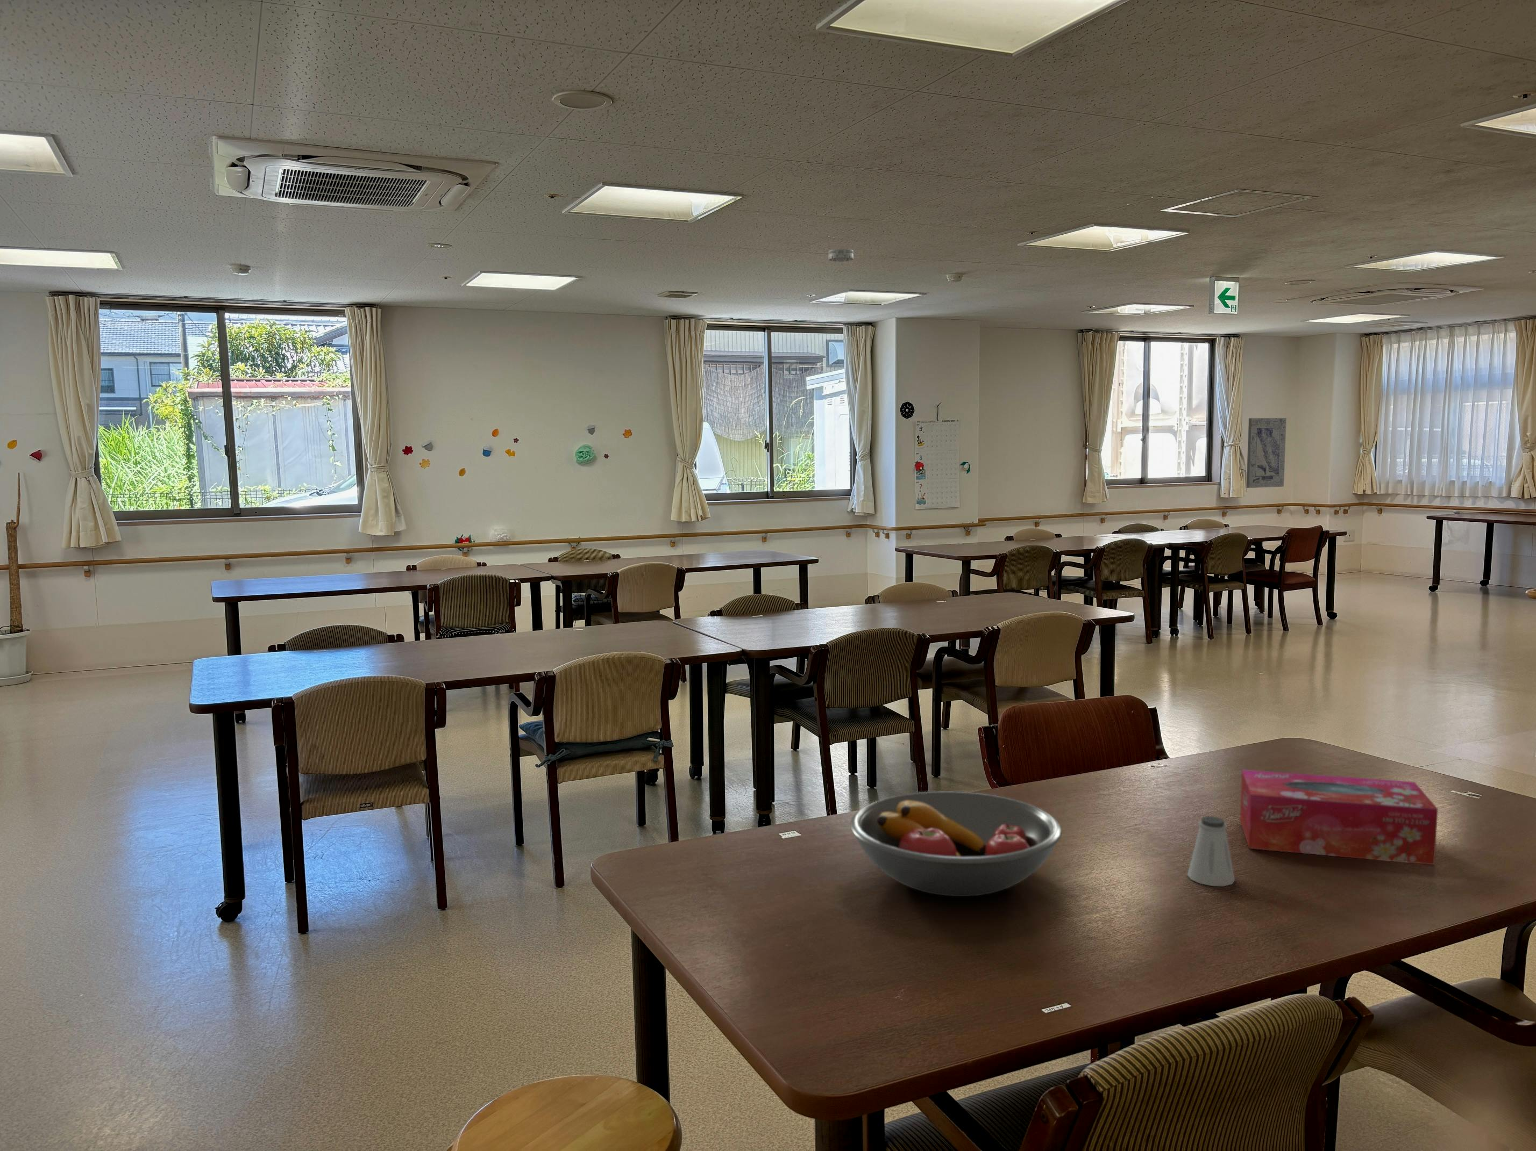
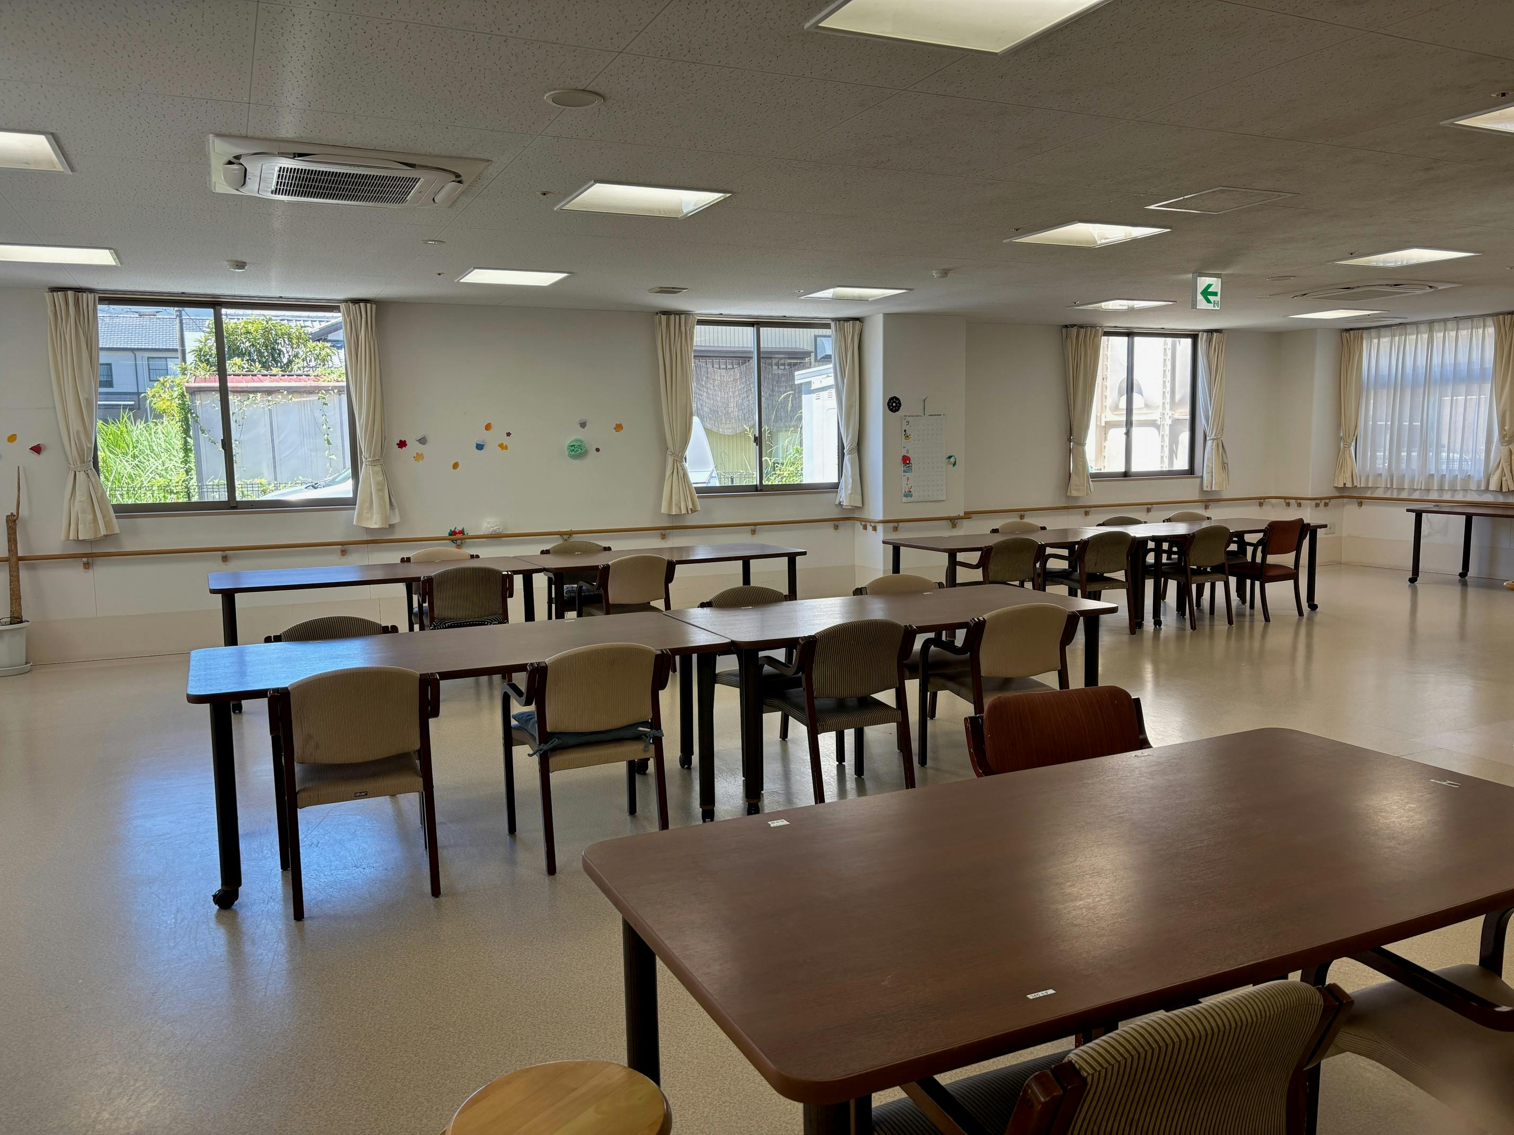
- smoke detector [828,248,854,262]
- tissue box [1240,769,1439,866]
- fruit bowl [850,791,1063,897]
- saltshaker [1186,816,1235,886]
- wall art [1246,417,1287,488]
